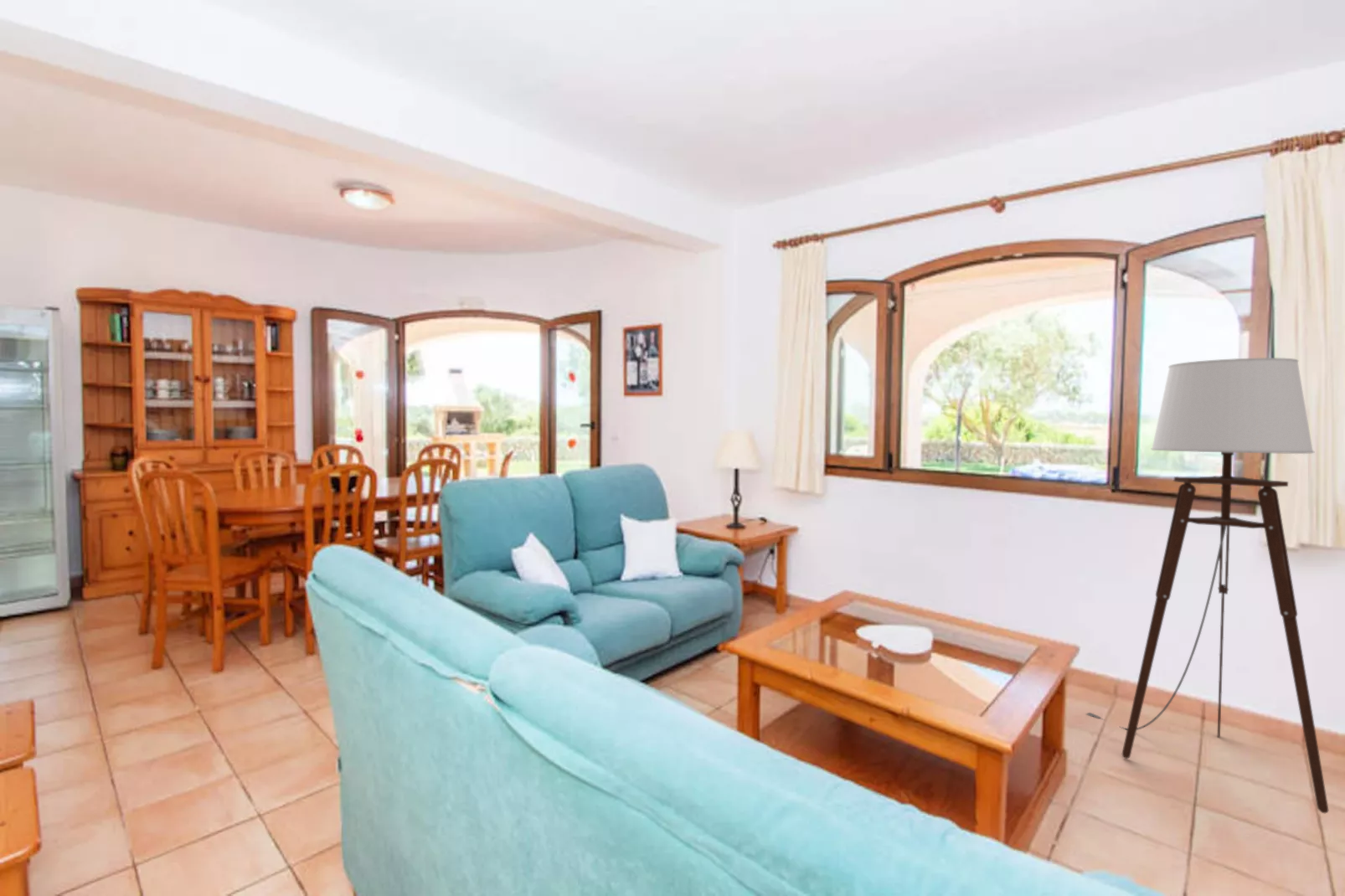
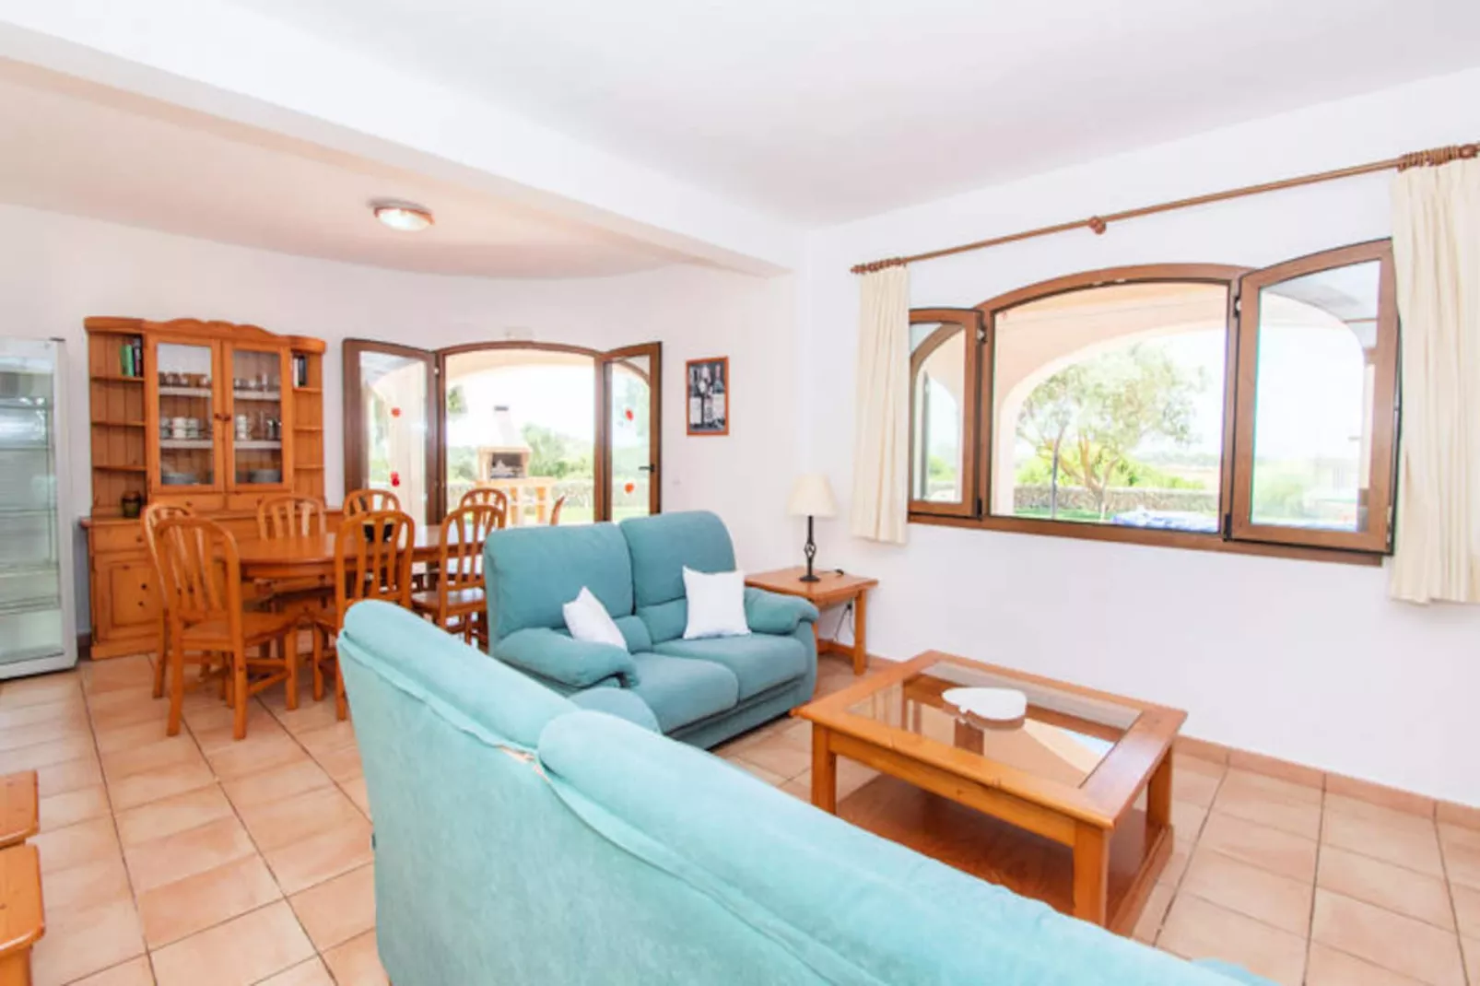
- floor lamp [1085,357,1329,814]
